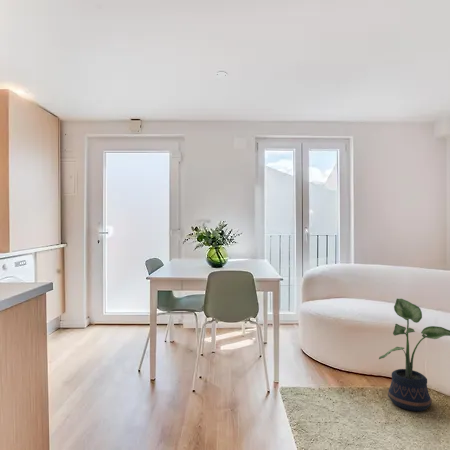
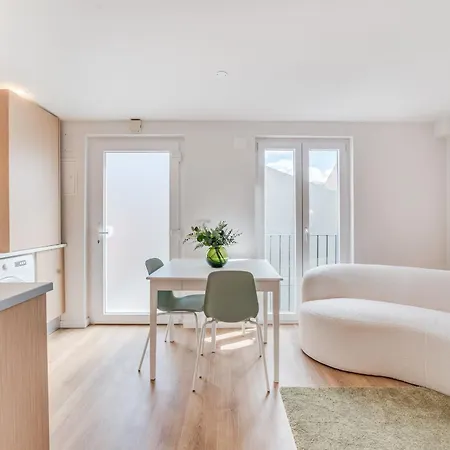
- potted plant [378,298,450,412]
